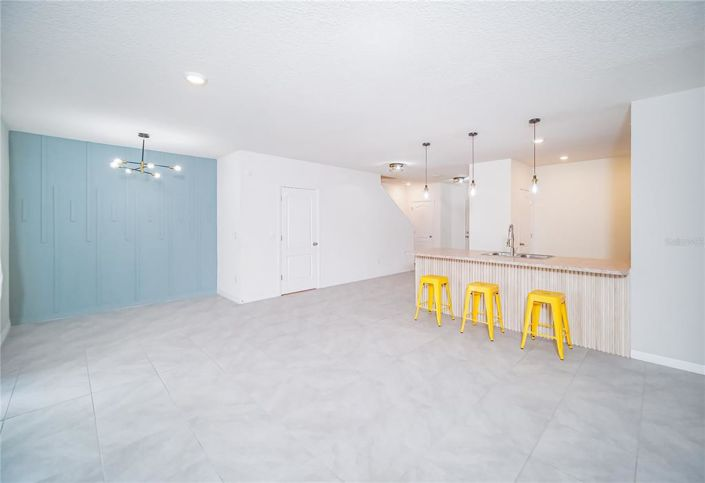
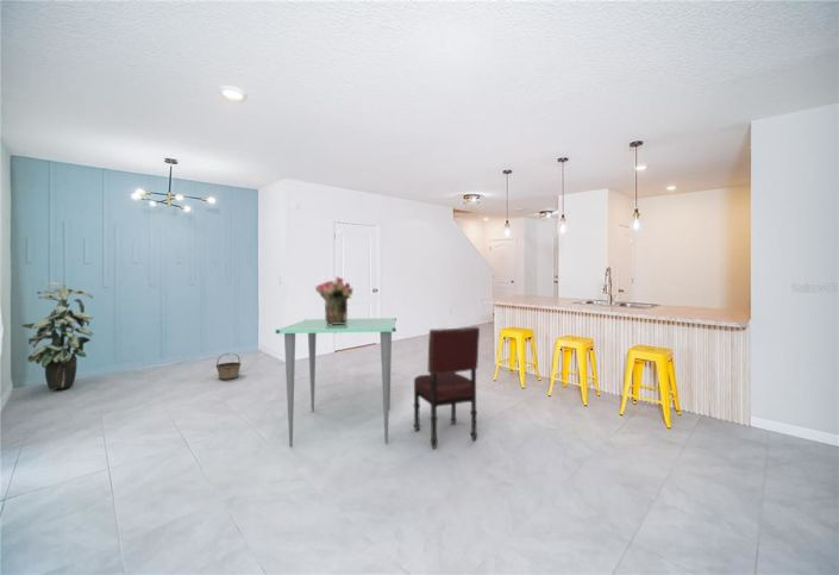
+ dining table [275,317,397,448]
+ bouquet [314,276,353,325]
+ indoor plant [19,281,94,390]
+ dining chair [413,326,481,450]
+ basket [214,352,242,381]
